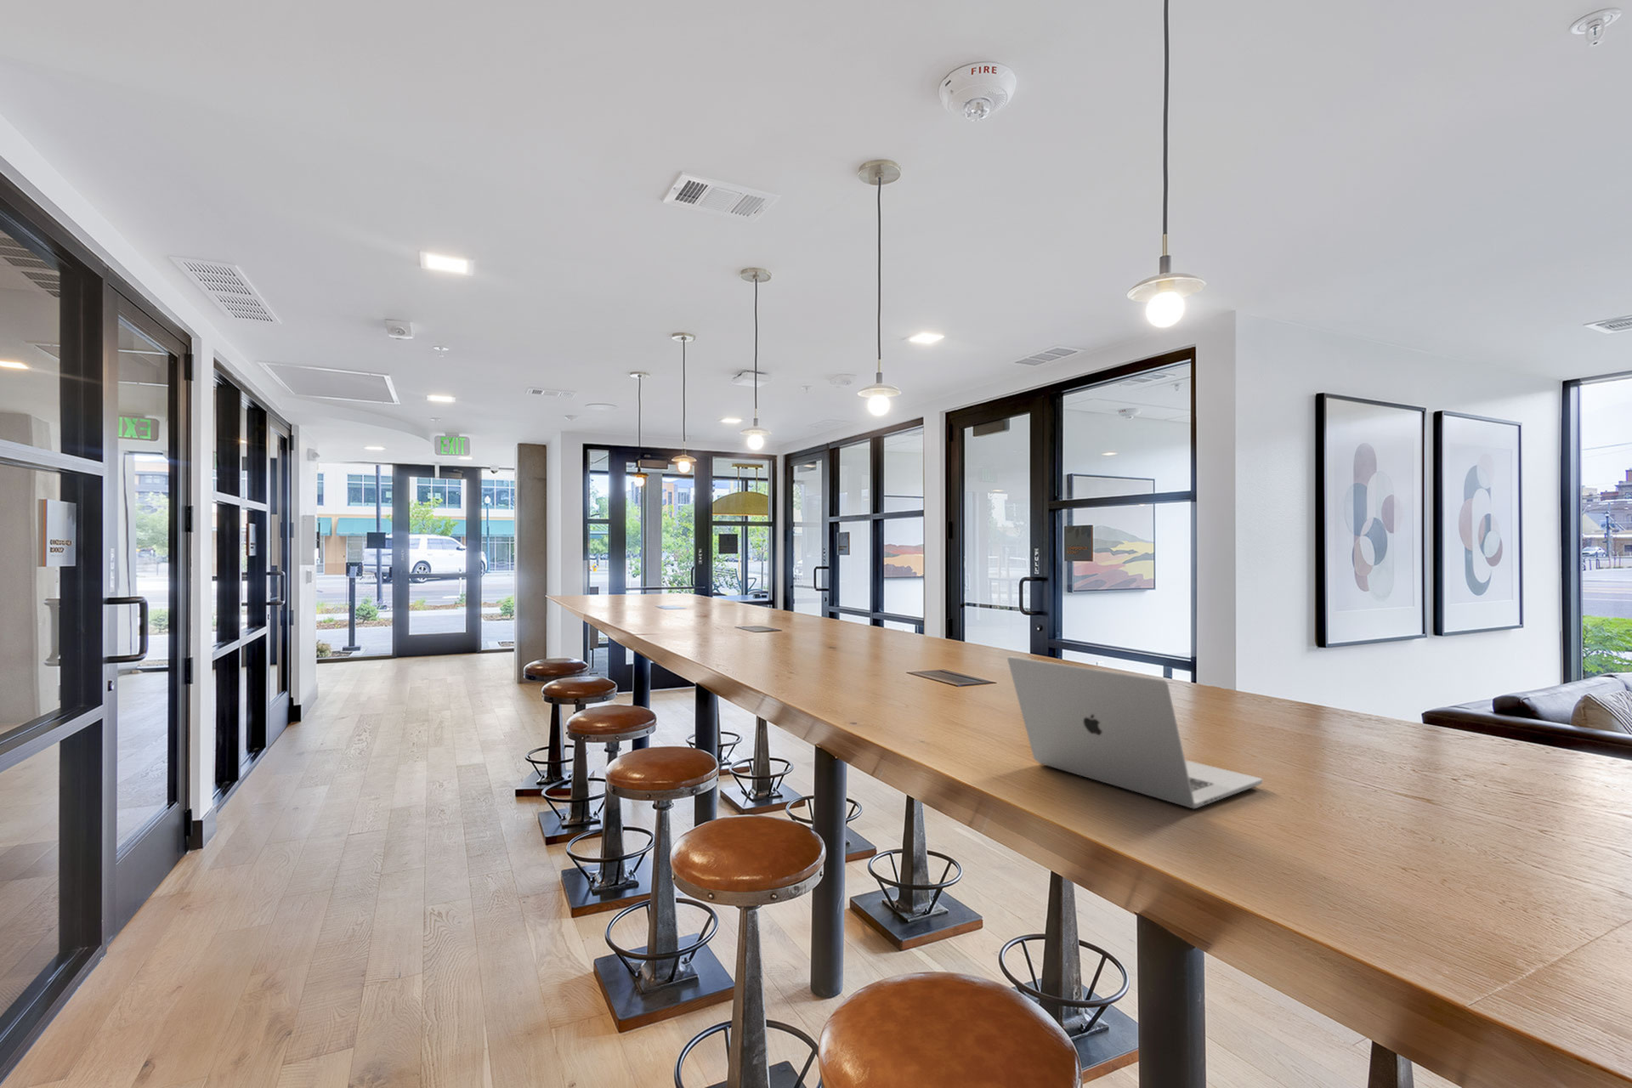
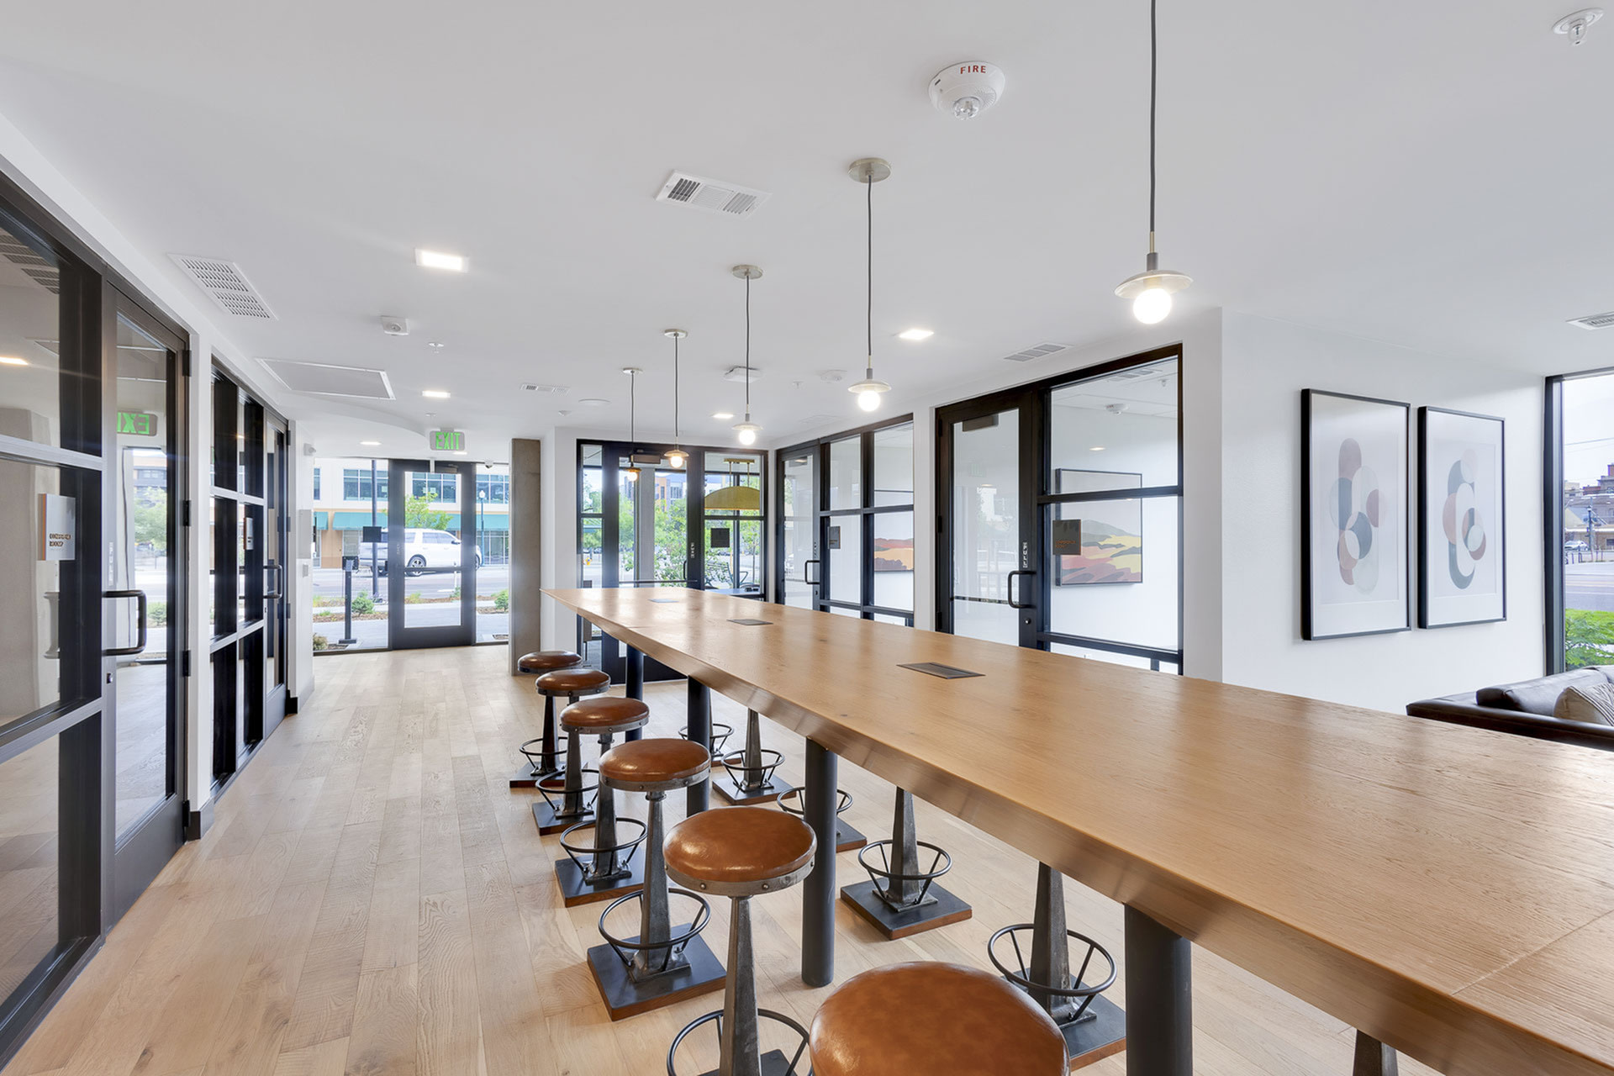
- laptop [1007,656,1263,810]
